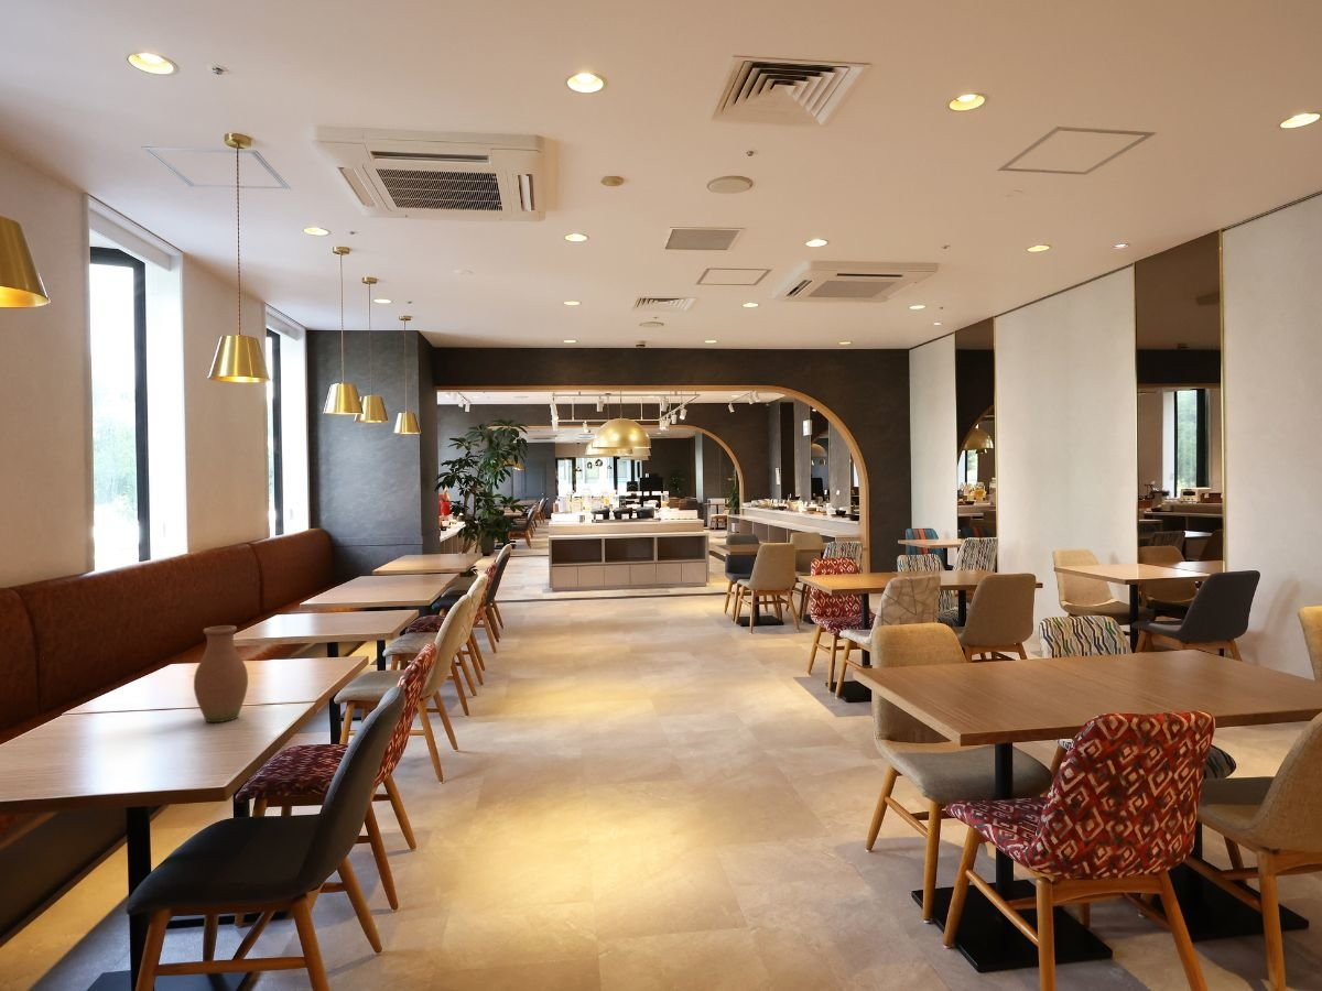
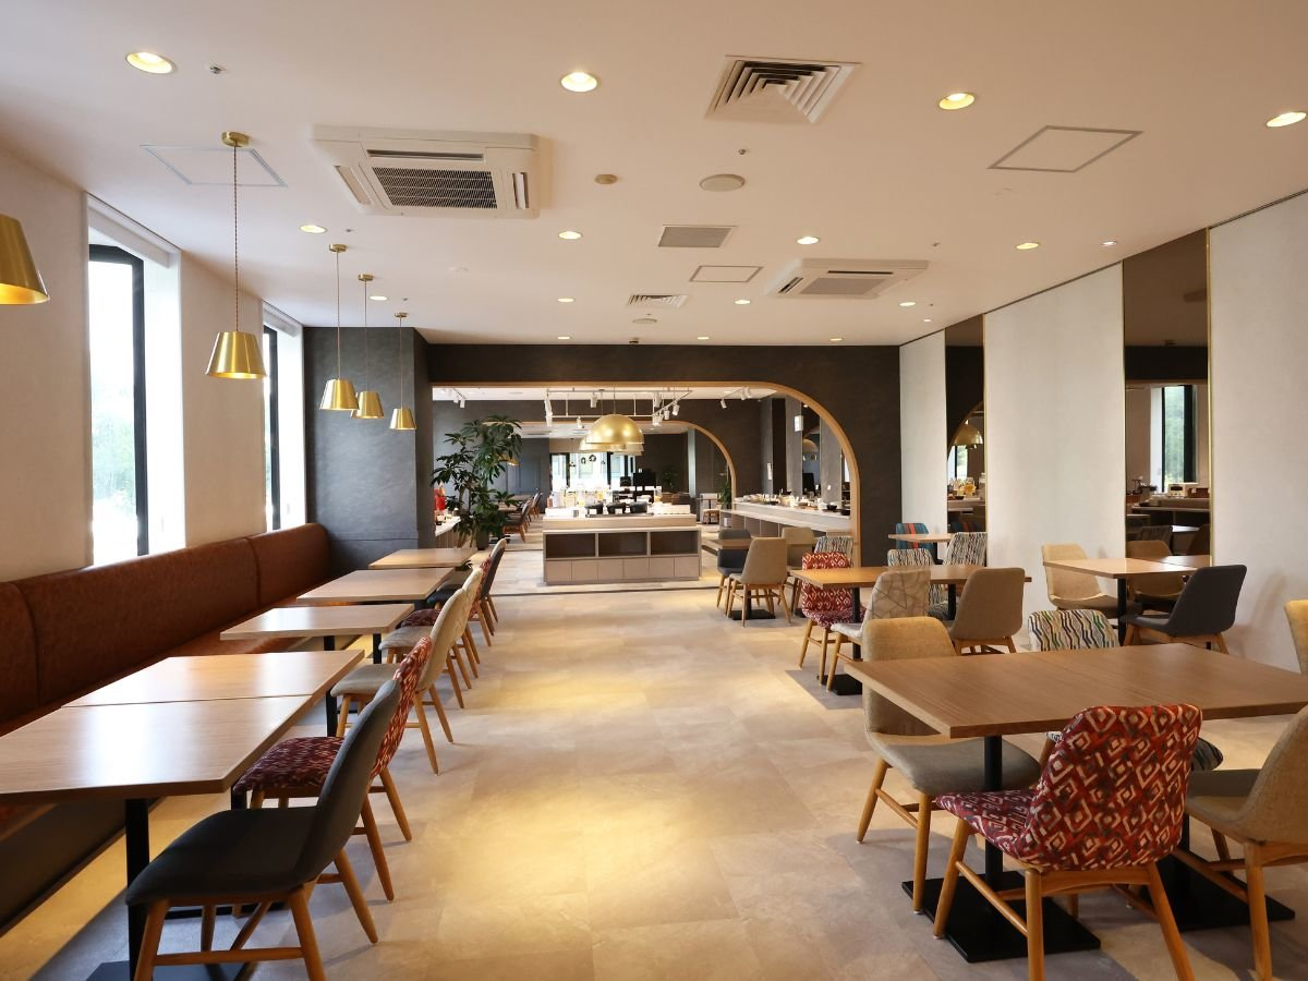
- vase [193,624,249,723]
